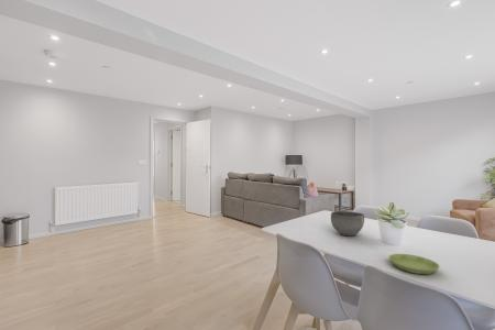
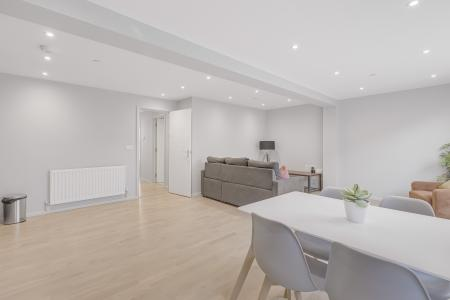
- bowl [330,210,365,238]
- saucer [388,253,441,275]
